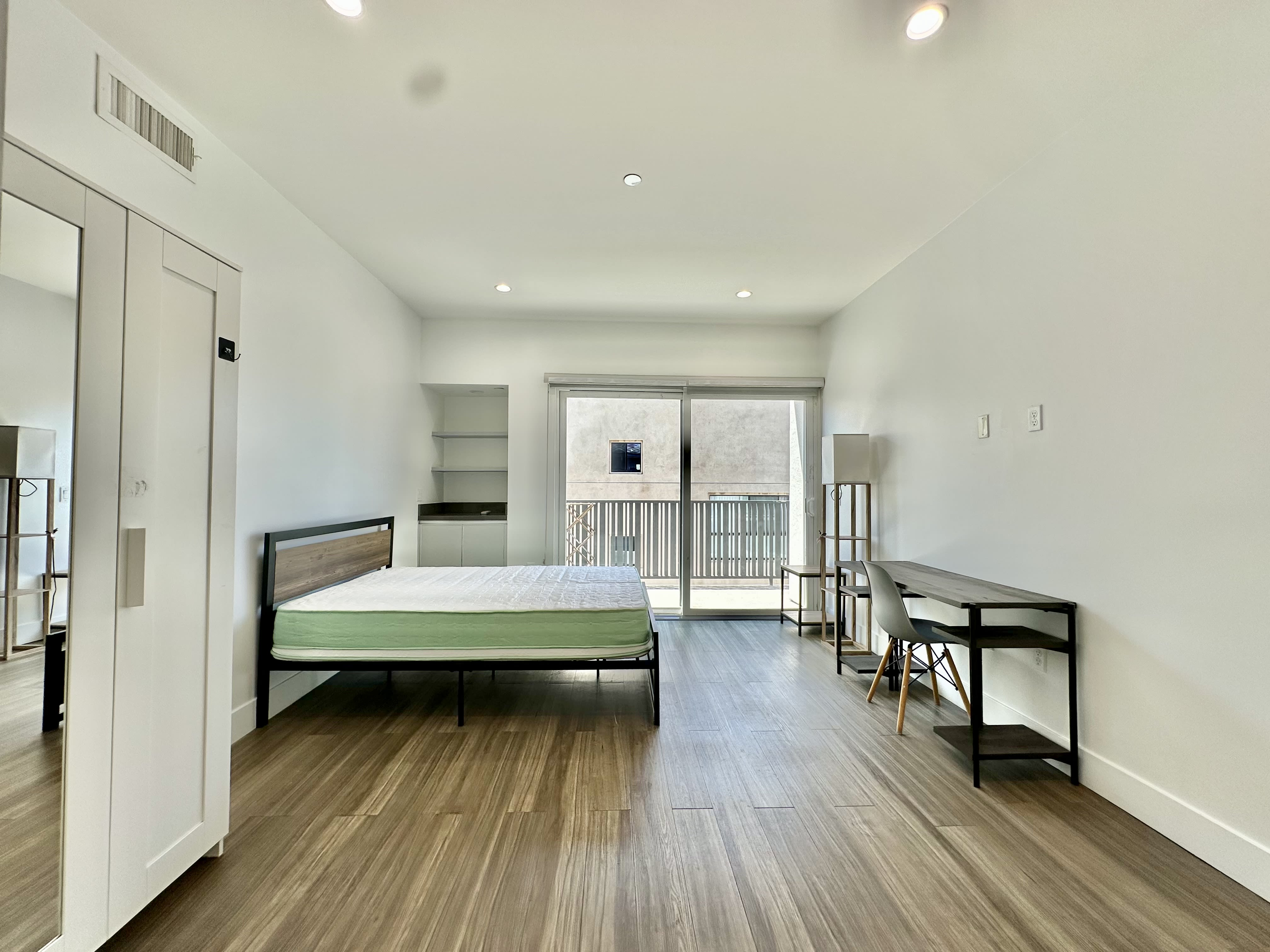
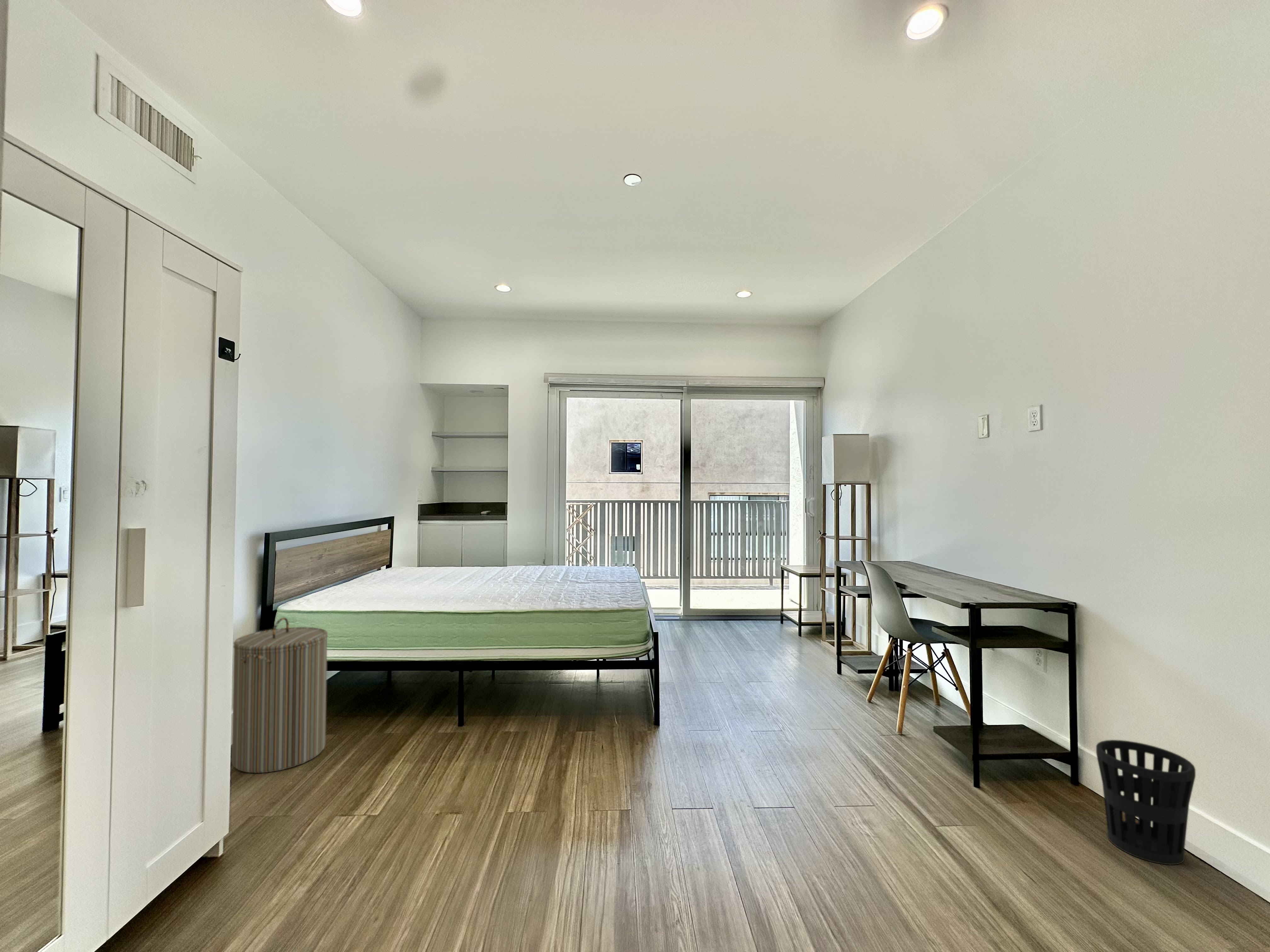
+ wastebasket [1096,739,1196,865]
+ laundry hamper [232,617,328,774]
